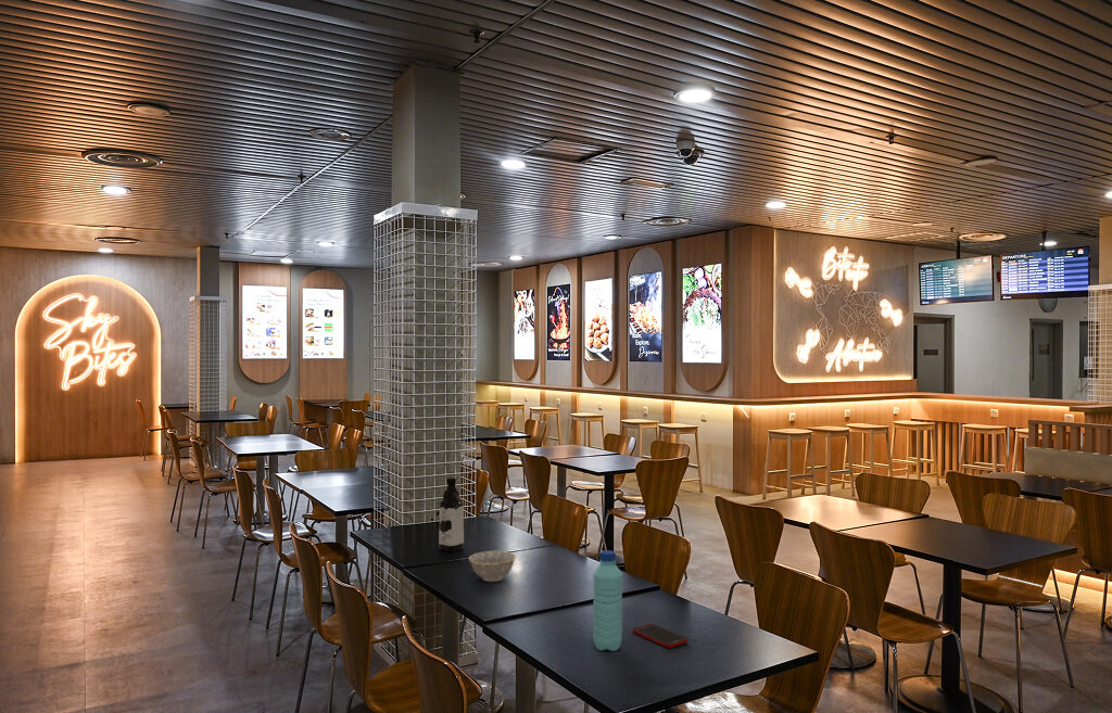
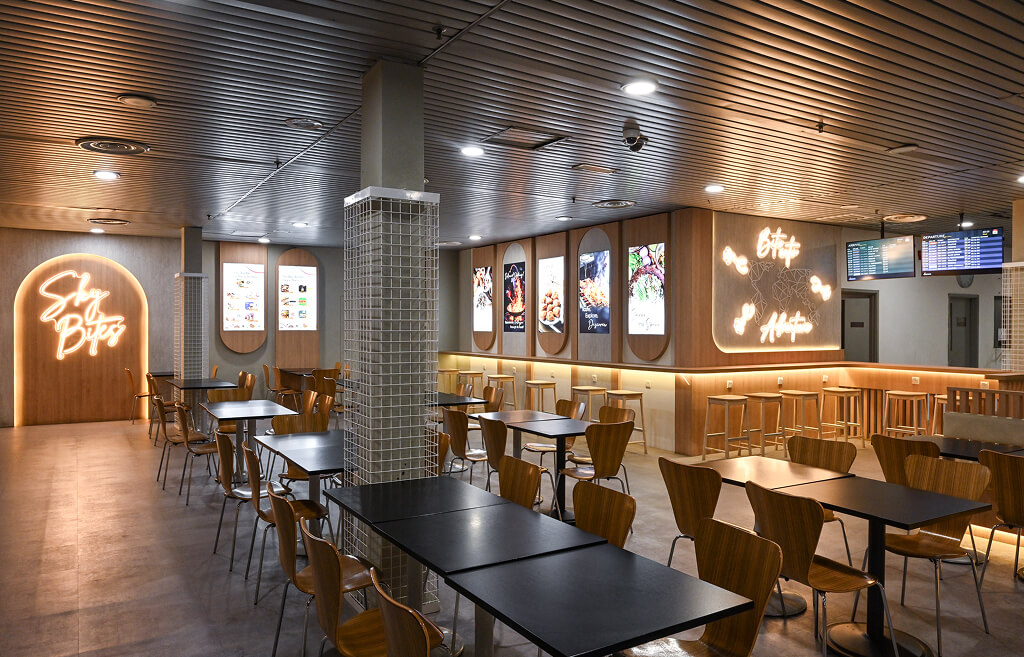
- bowl [468,550,517,583]
- water bottle [592,549,623,652]
- water bottle [438,476,465,552]
- cell phone [632,623,688,649]
